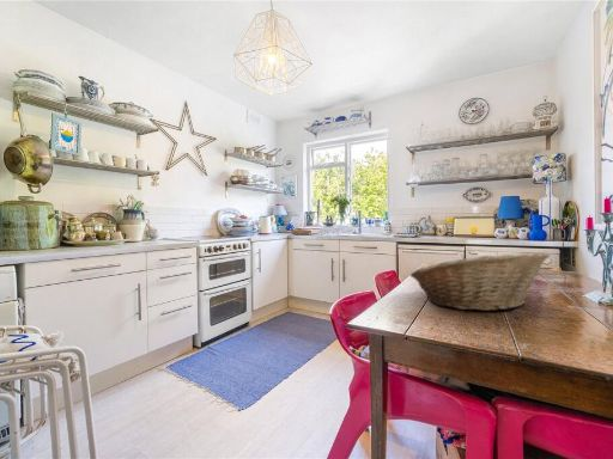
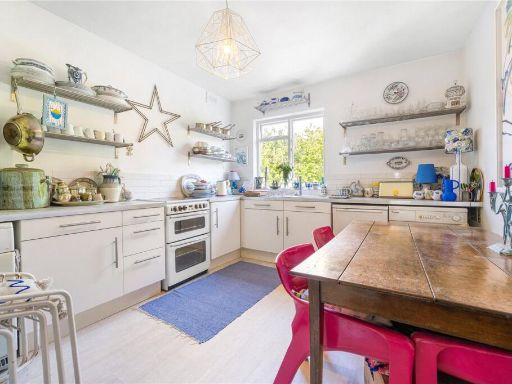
- fruit basket [409,251,551,312]
